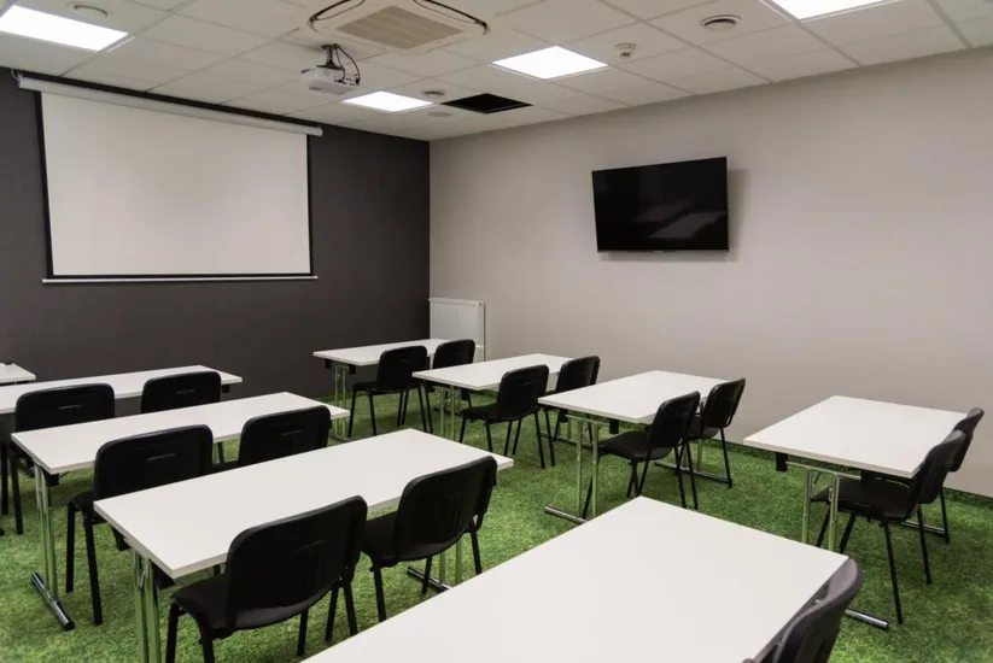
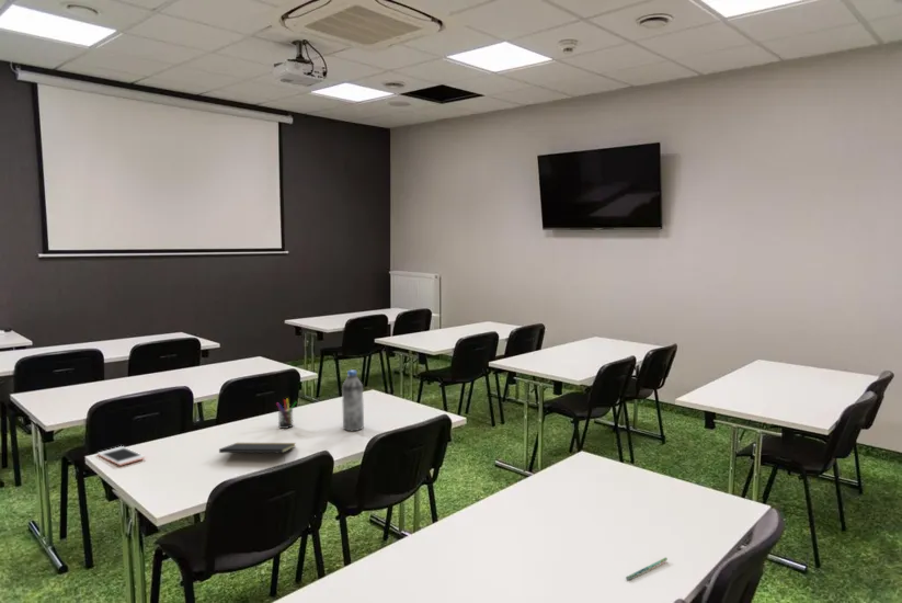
+ notepad [218,442,297,462]
+ water bottle [341,368,365,432]
+ cell phone [96,445,146,467]
+ pen [625,556,669,581]
+ pen holder [275,397,297,430]
